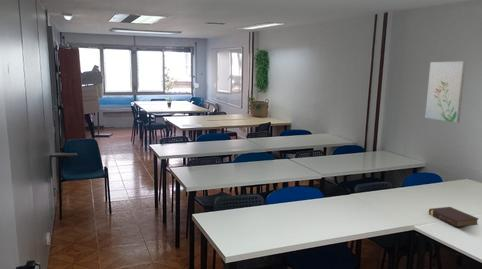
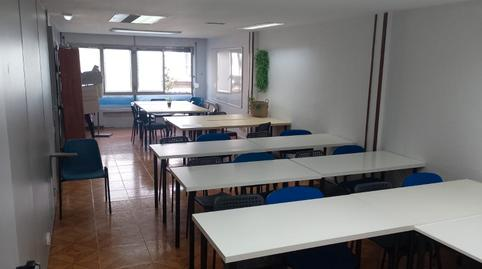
- book [428,206,480,228]
- wall art [424,60,467,123]
